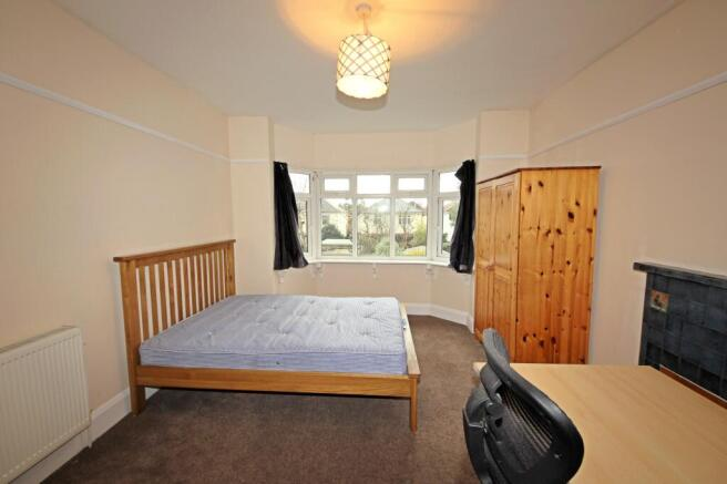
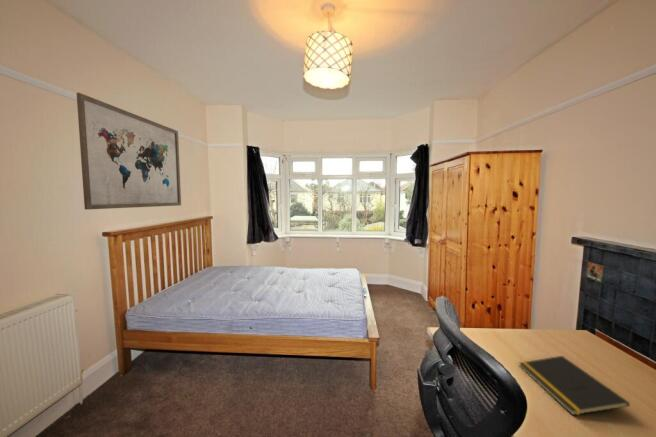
+ notepad [518,355,631,416]
+ wall art [76,92,182,210]
